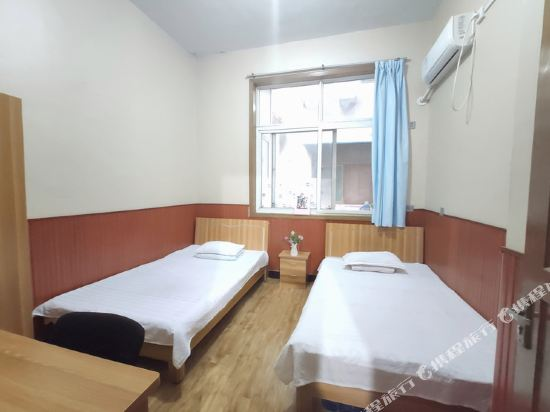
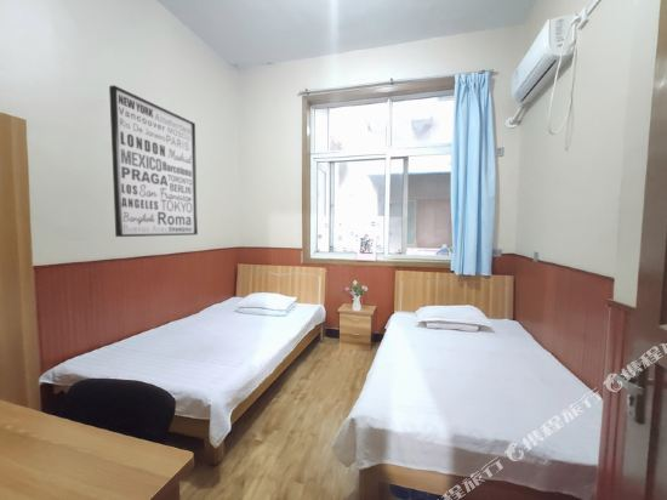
+ wall art [108,84,199,238]
